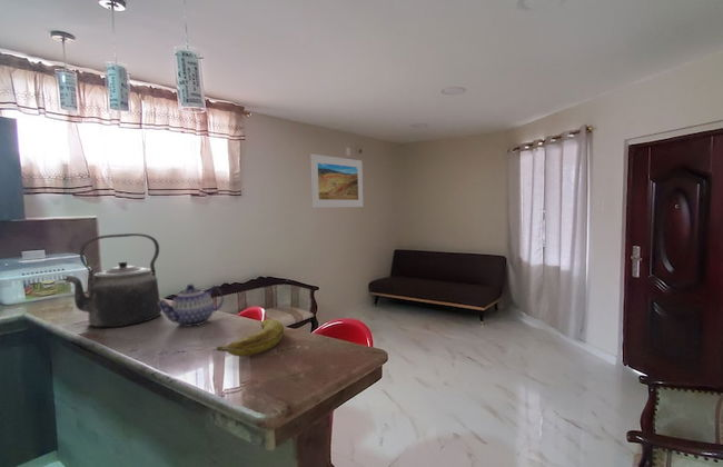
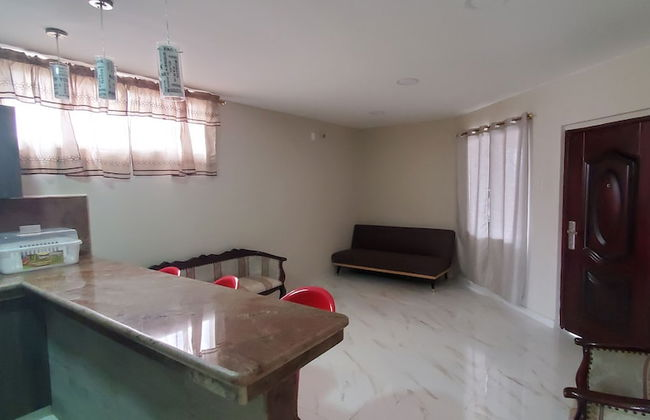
- kettle [65,232,162,328]
- teapot [158,284,225,328]
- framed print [309,152,365,209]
- banana [216,318,285,357]
